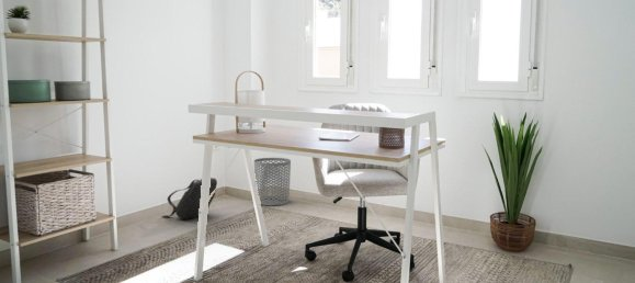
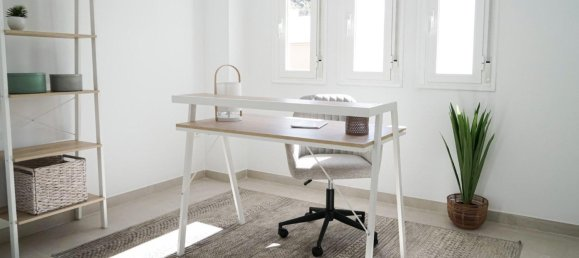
- backpack [160,177,218,220]
- waste bin [253,157,292,206]
